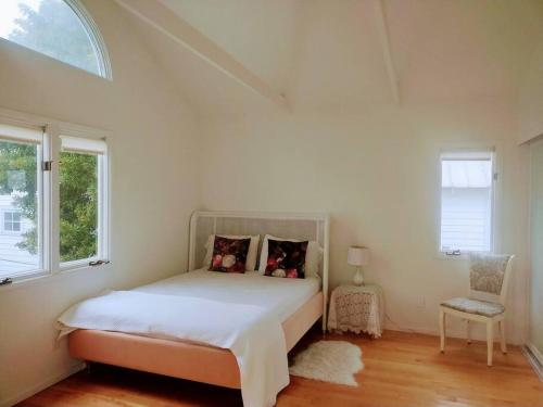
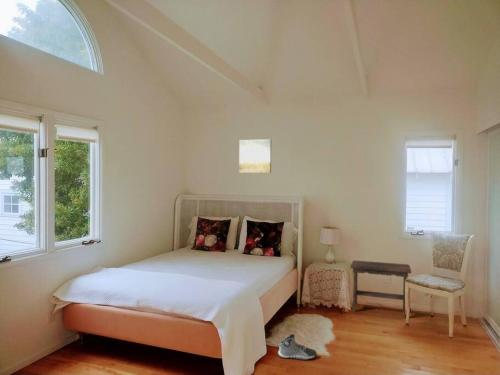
+ sneaker [277,333,317,361]
+ wall art [238,138,272,174]
+ footstool [349,259,412,319]
